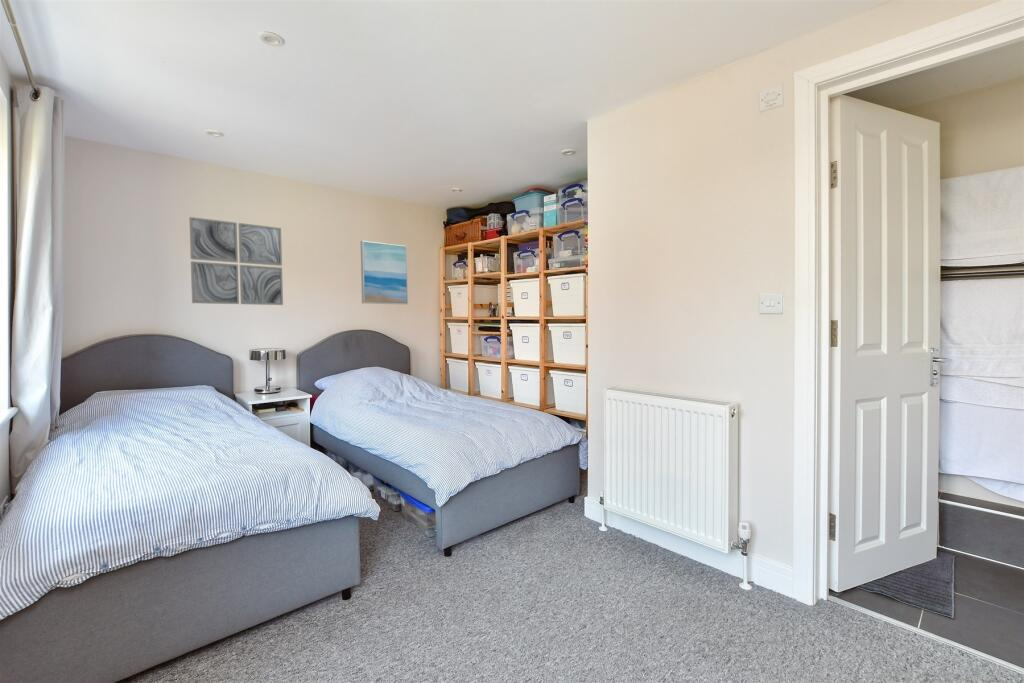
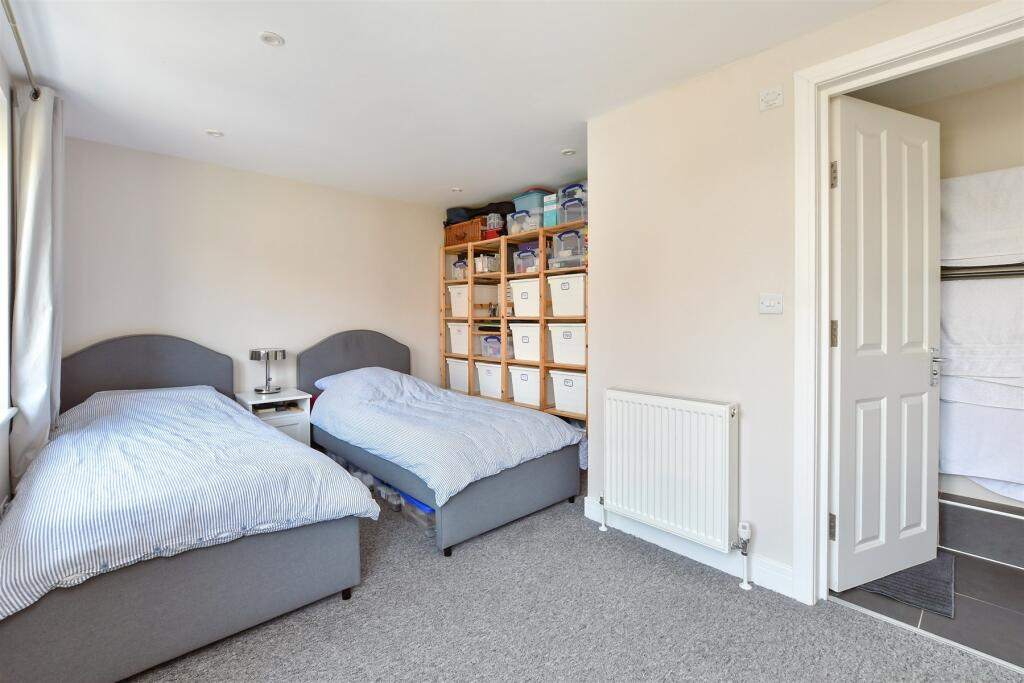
- wall art [360,240,409,306]
- wall art [188,216,284,306]
